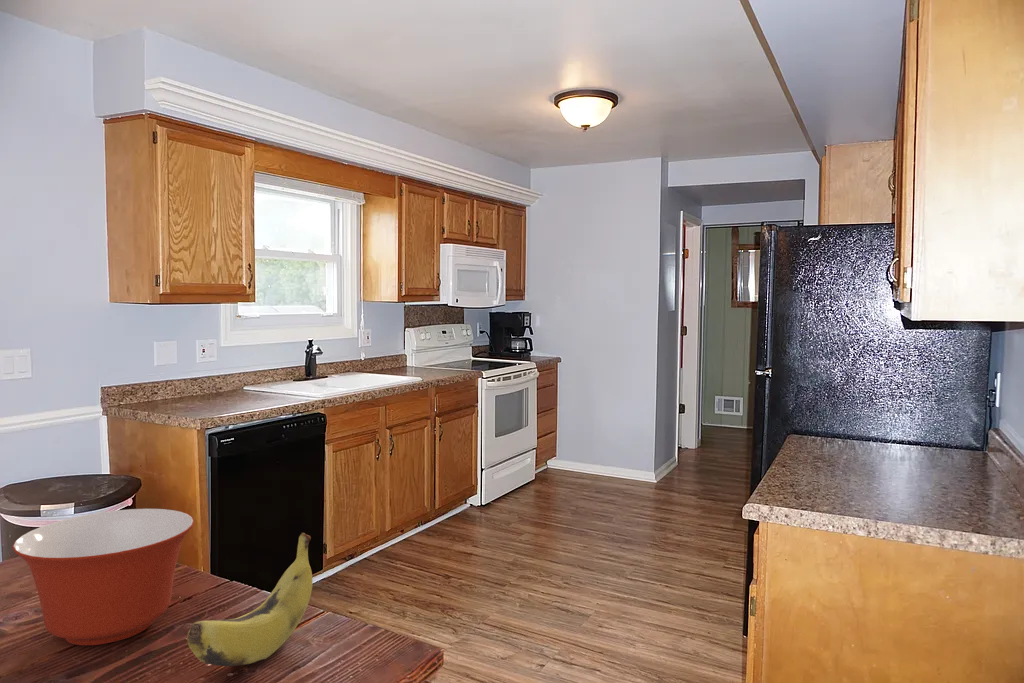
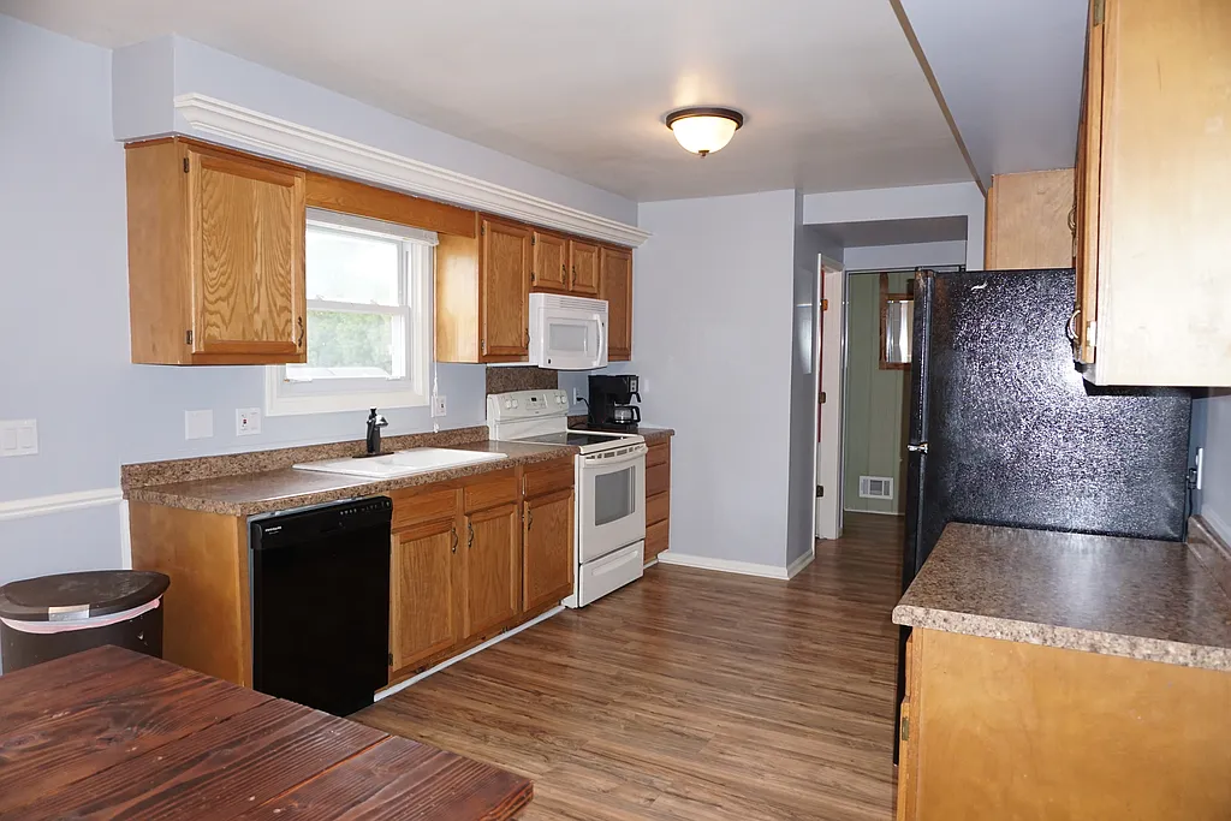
- mixing bowl [11,508,195,646]
- banana [186,532,314,667]
